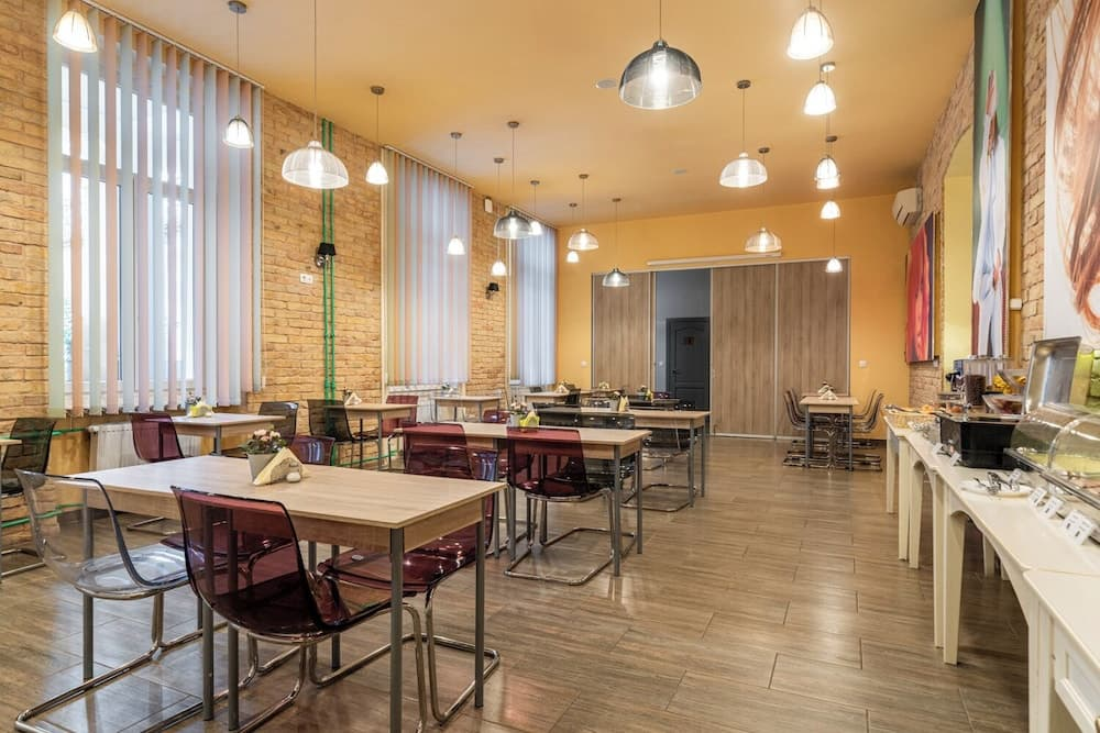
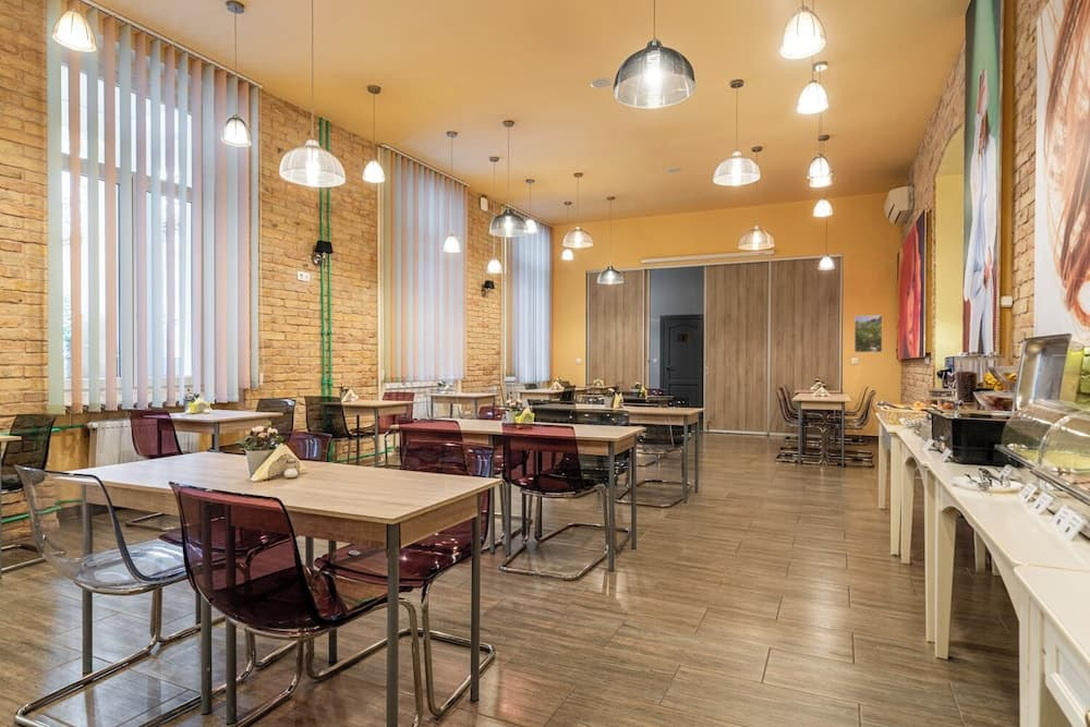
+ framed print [853,314,883,353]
